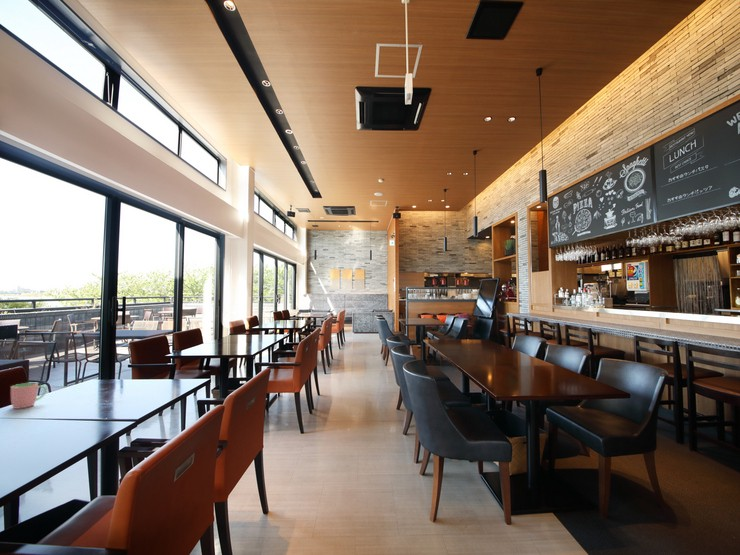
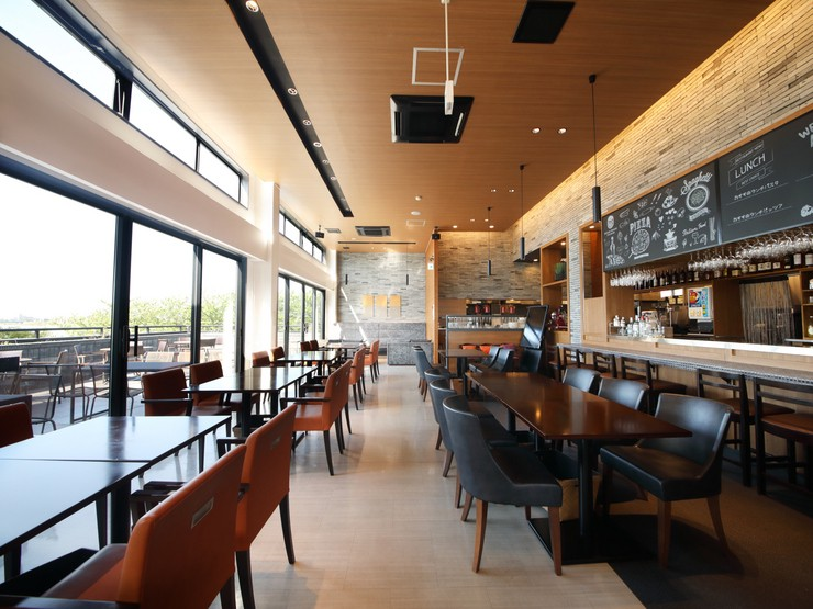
- cup [10,382,48,410]
